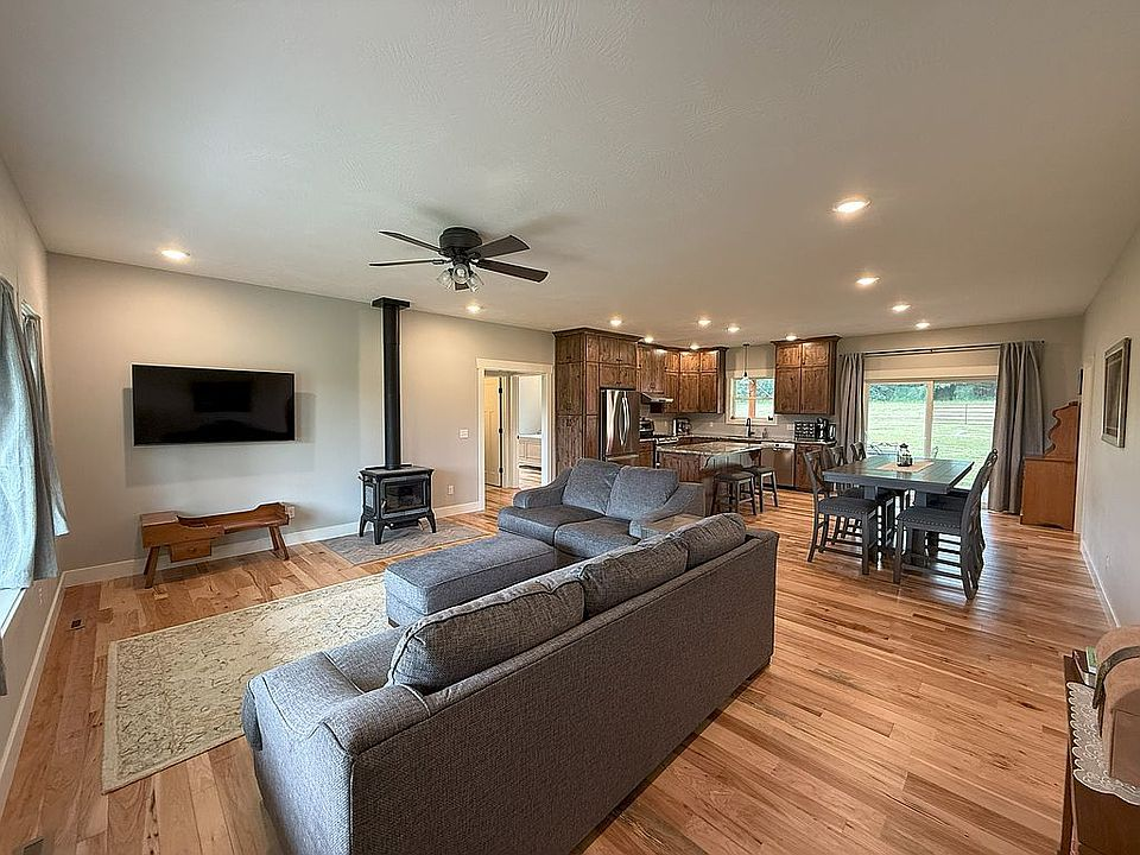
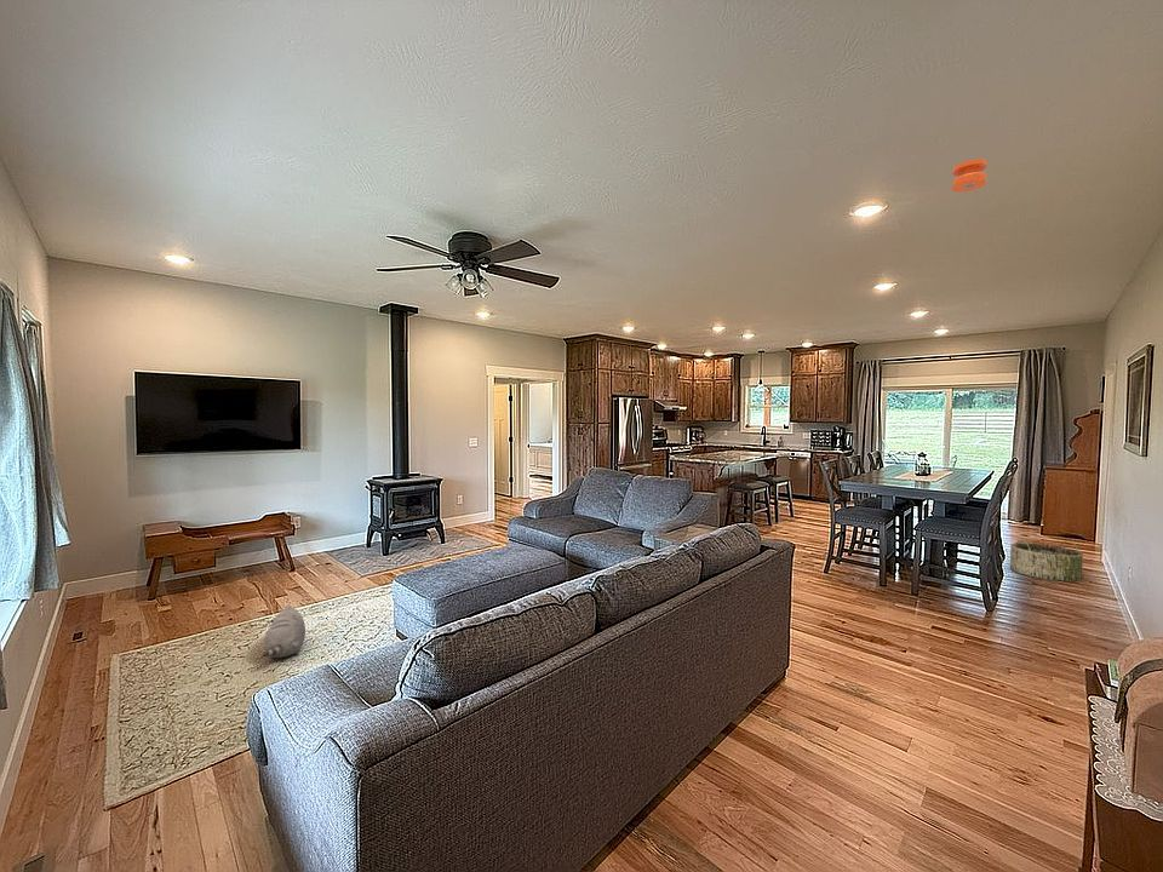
+ plush toy [262,604,306,659]
+ basket [1009,539,1084,583]
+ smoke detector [951,157,989,194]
